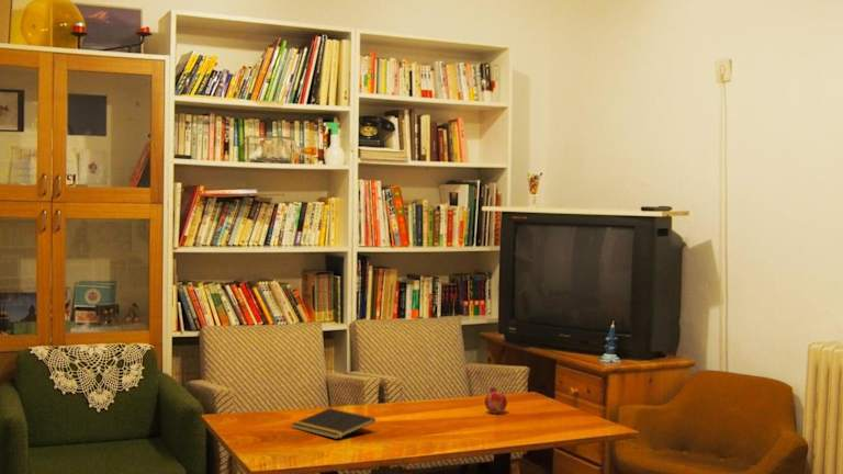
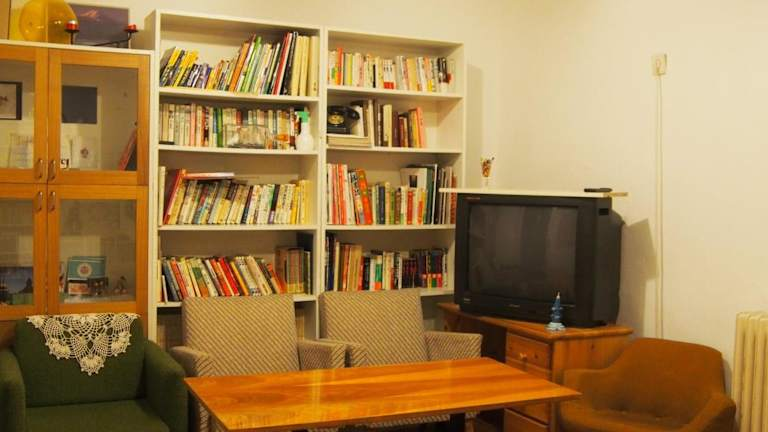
- fruit [484,386,508,415]
- notepad [291,407,376,440]
